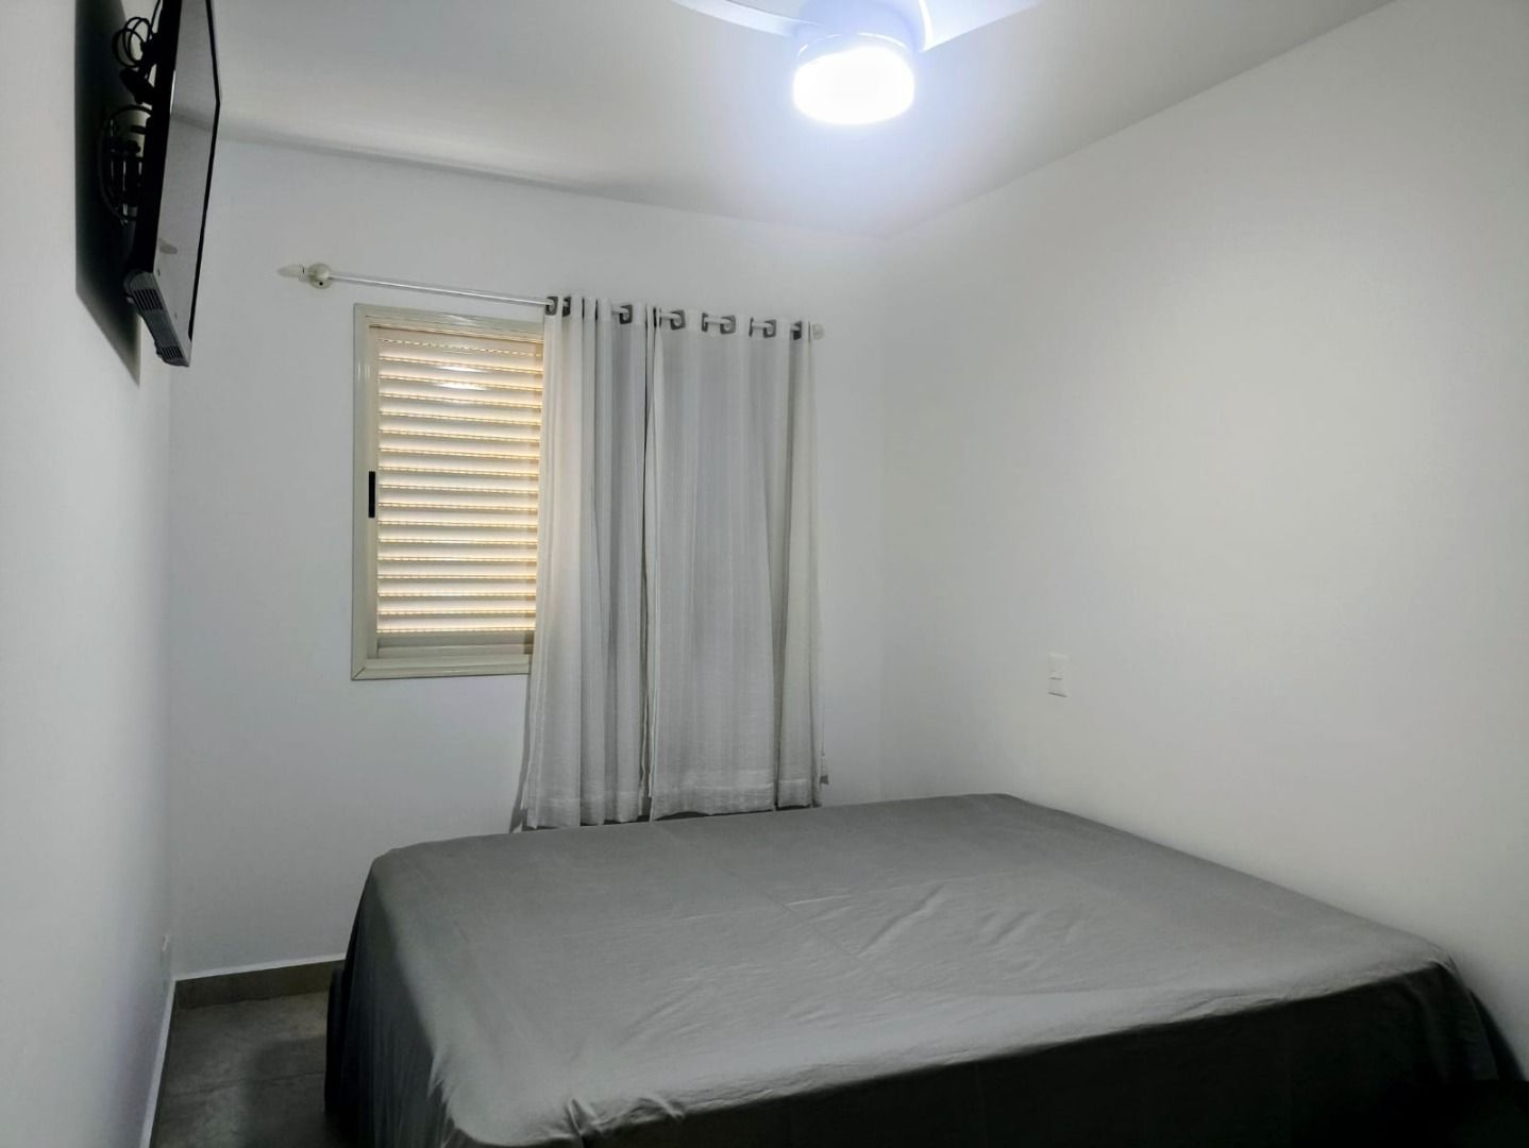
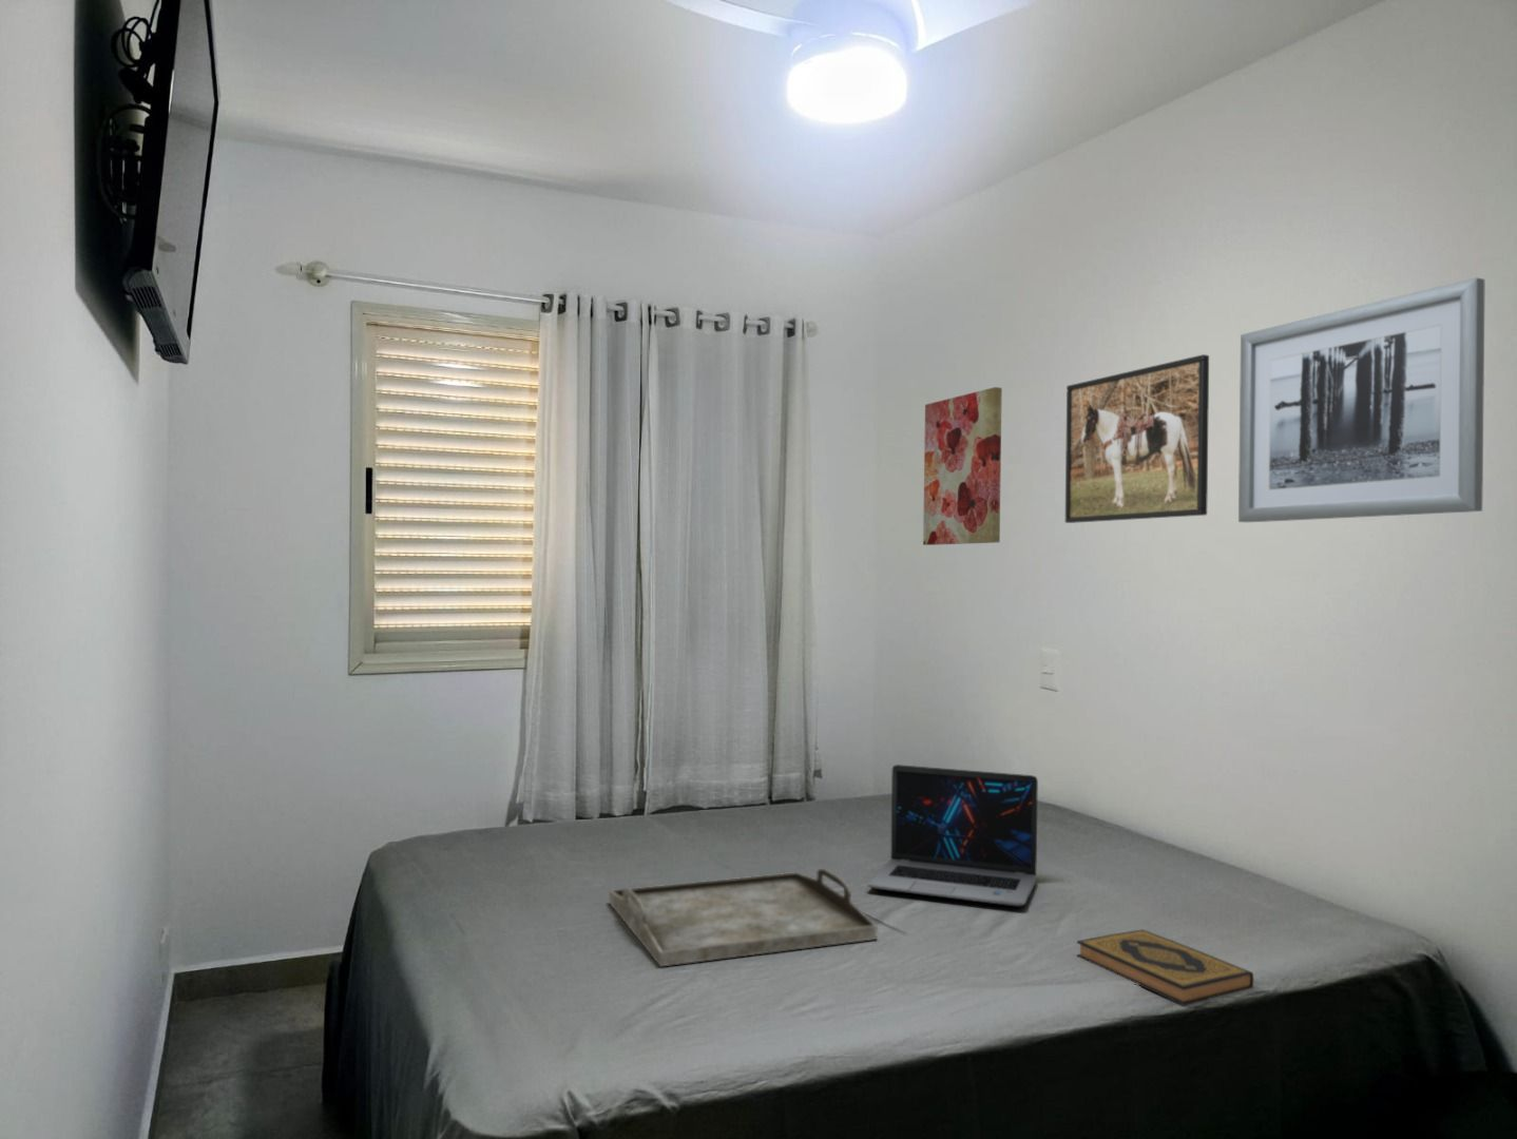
+ wall art [1237,276,1486,523]
+ hardback book [1076,928,1254,1006]
+ wall art [922,386,1004,547]
+ serving tray [608,867,879,968]
+ laptop [866,763,1040,907]
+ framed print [1065,353,1210,524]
